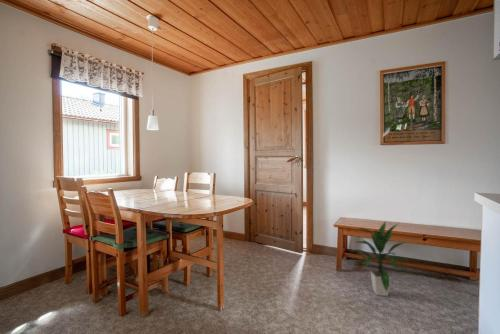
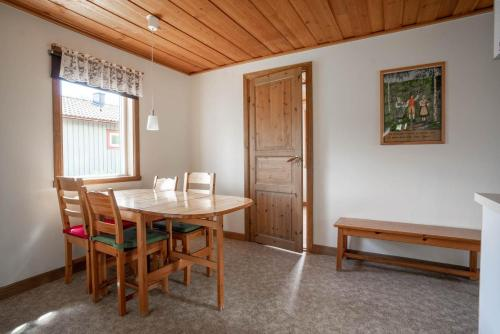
- indoor plant [349,220,410,297]
